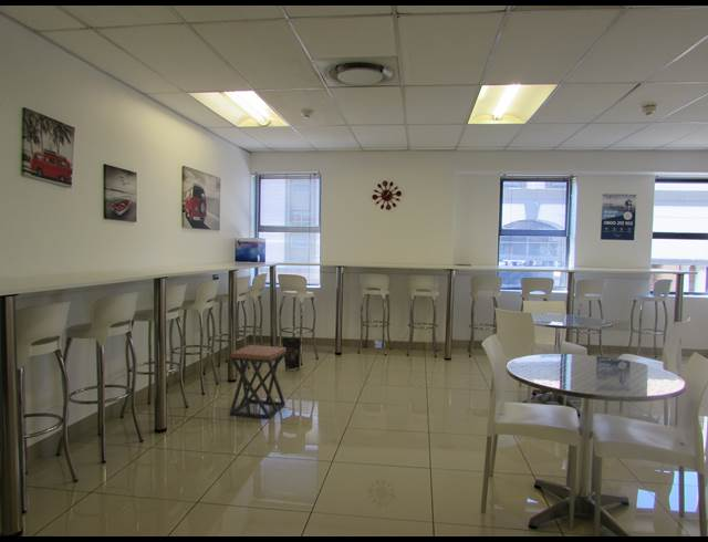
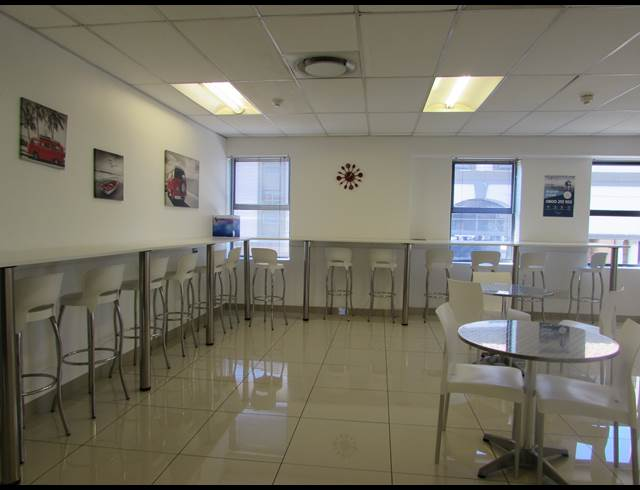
- bag [281,337,302,372]
- stool [229,344,287,419]
